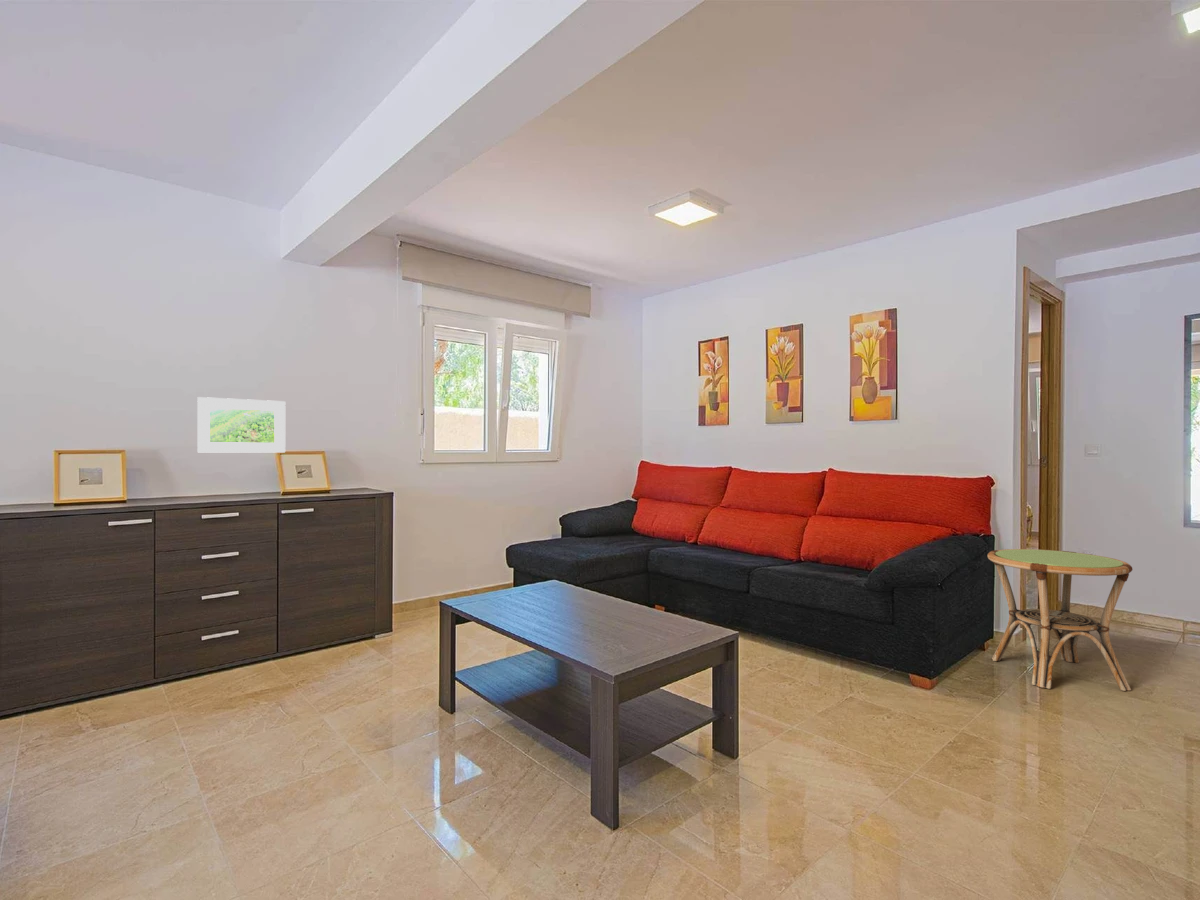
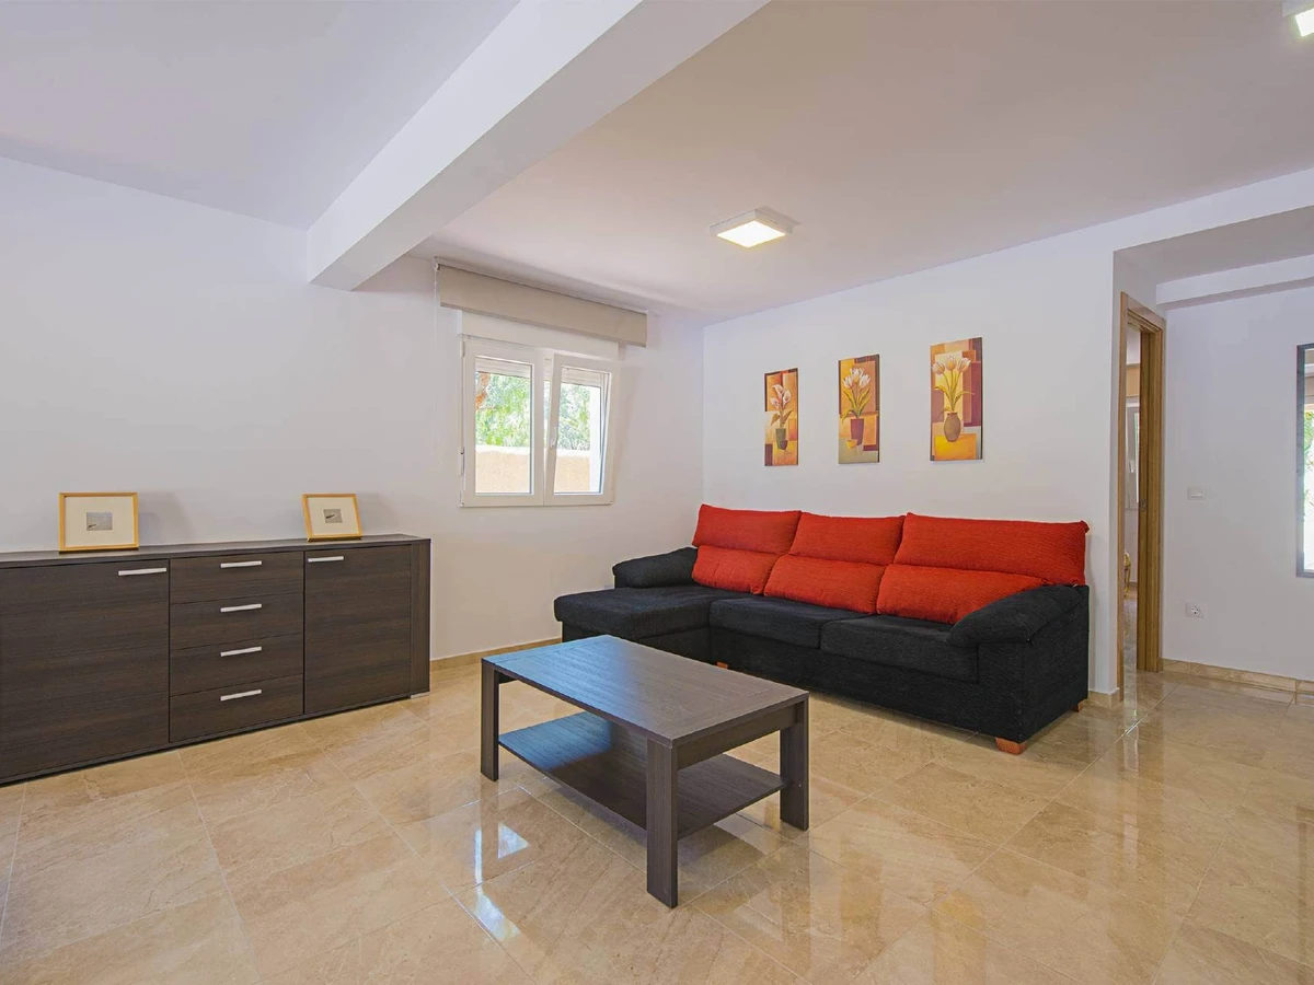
- side table [987,548,1133,692]
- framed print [196,396,286,453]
